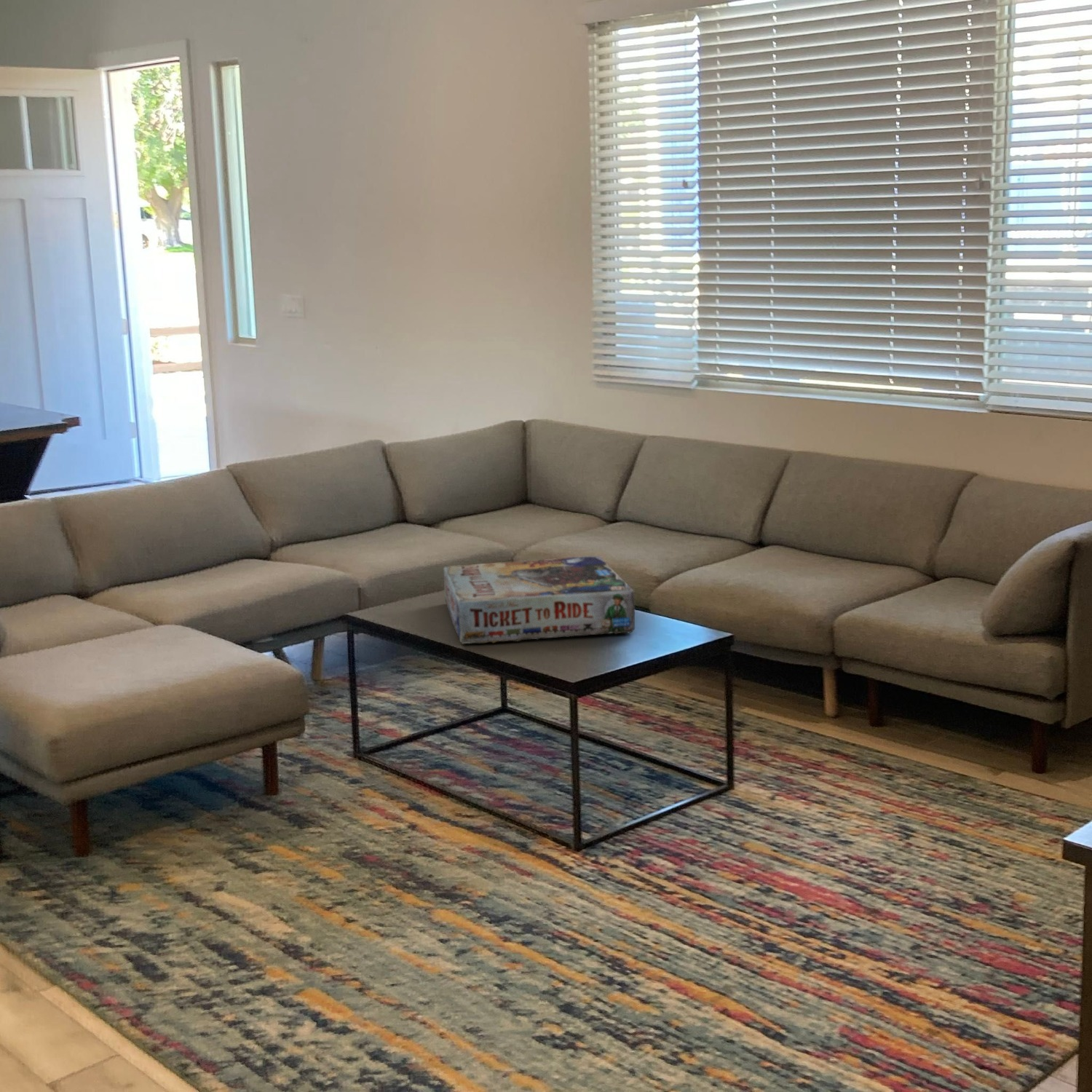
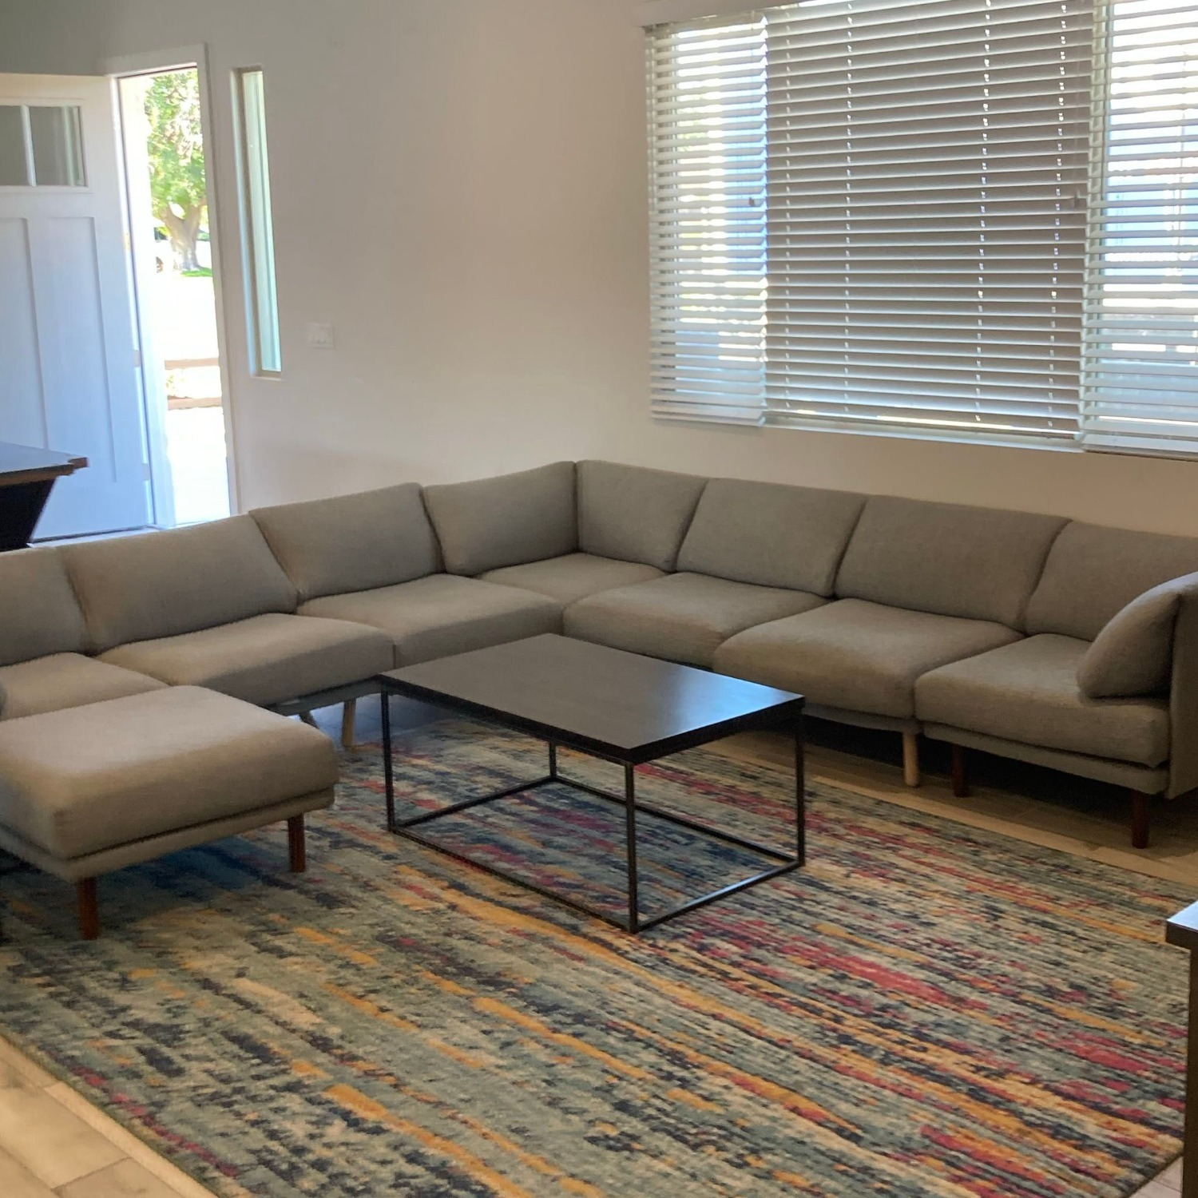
- board game [443,555,636,645]
